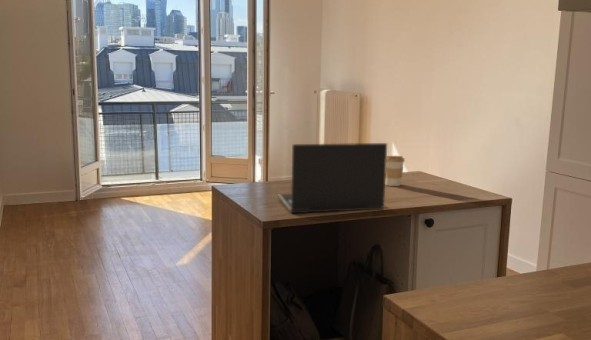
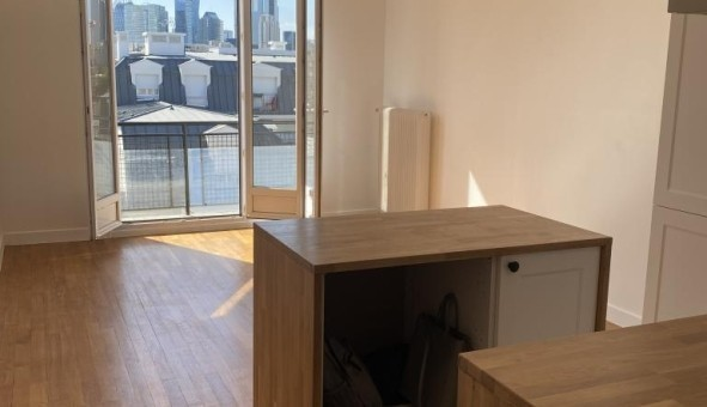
- coffee cup [385,155,406,187]
- laptop [278,142,388,214]
